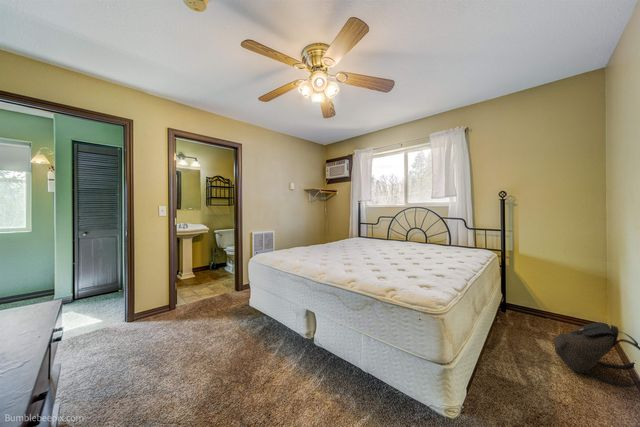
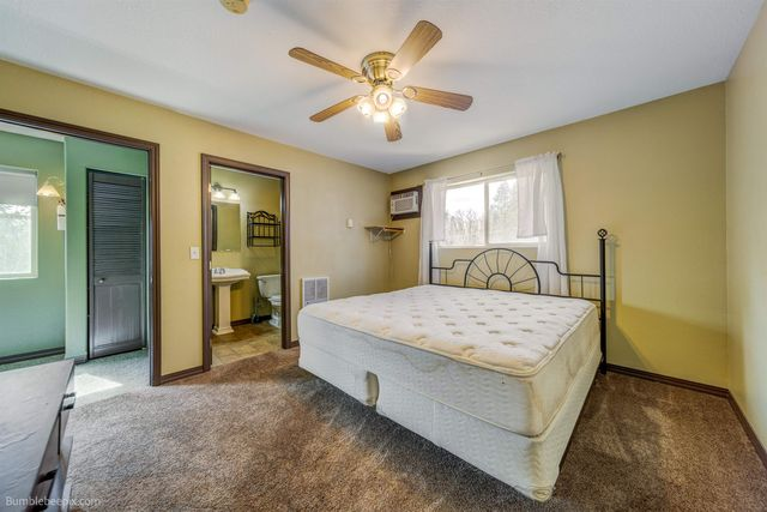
- backpack [552,321,640,388]
